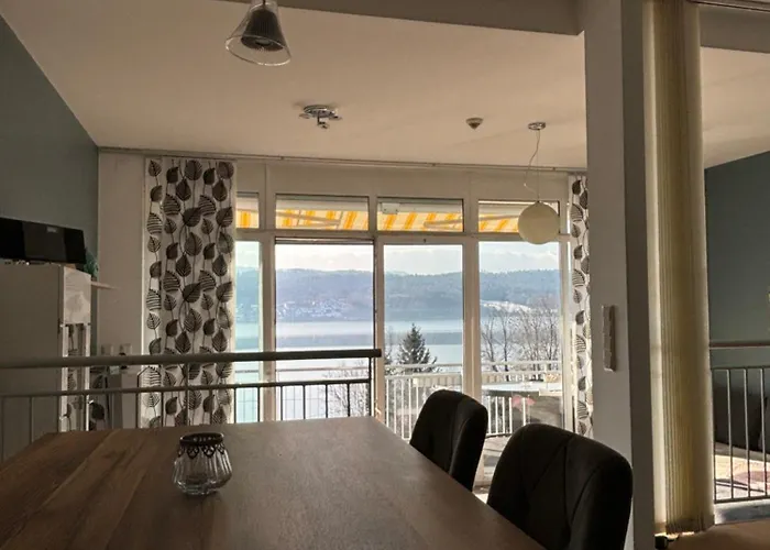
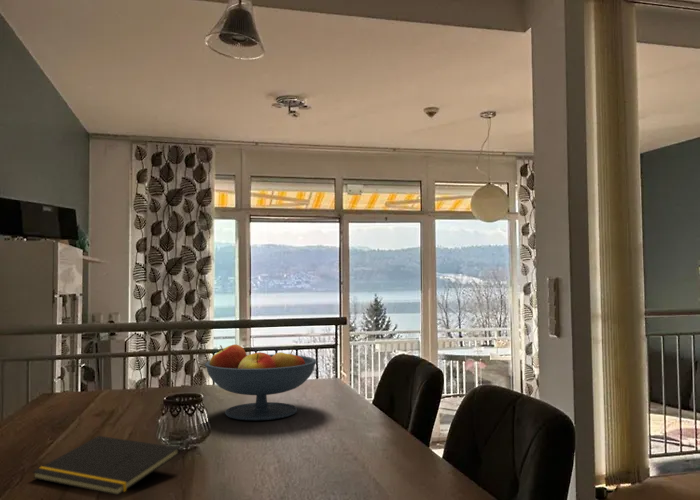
+ notepad [31,435,181,496]
+ fruit bowl [204,343,317,421]
